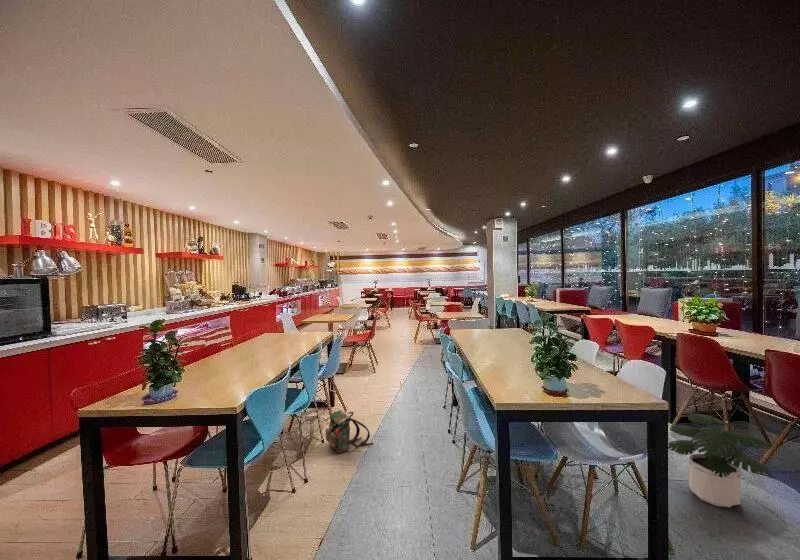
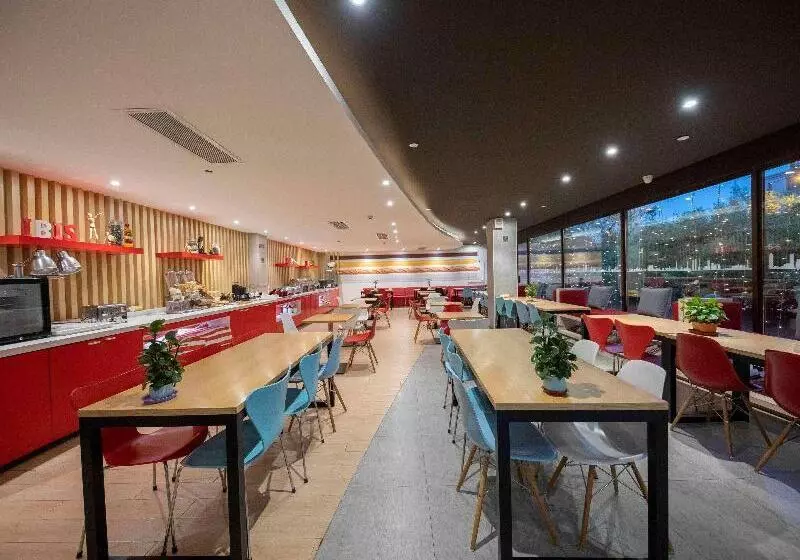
- backpack [325,409,374,454]
- potted plant [667,413,773,508]
